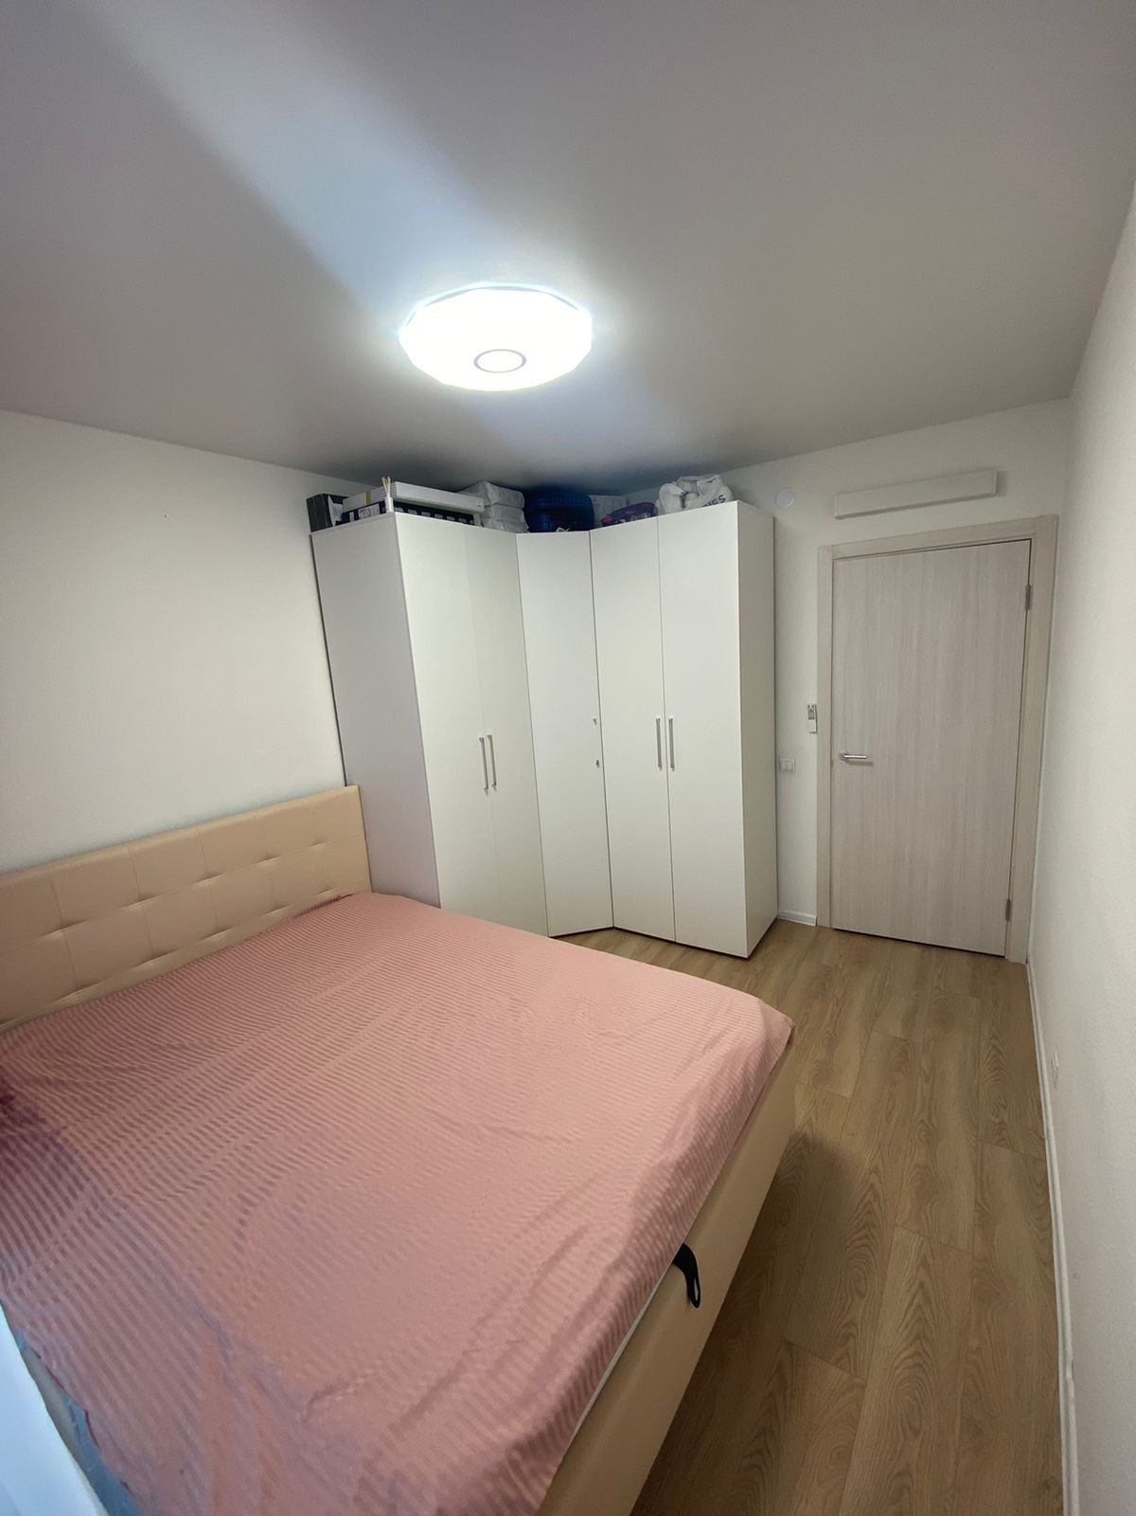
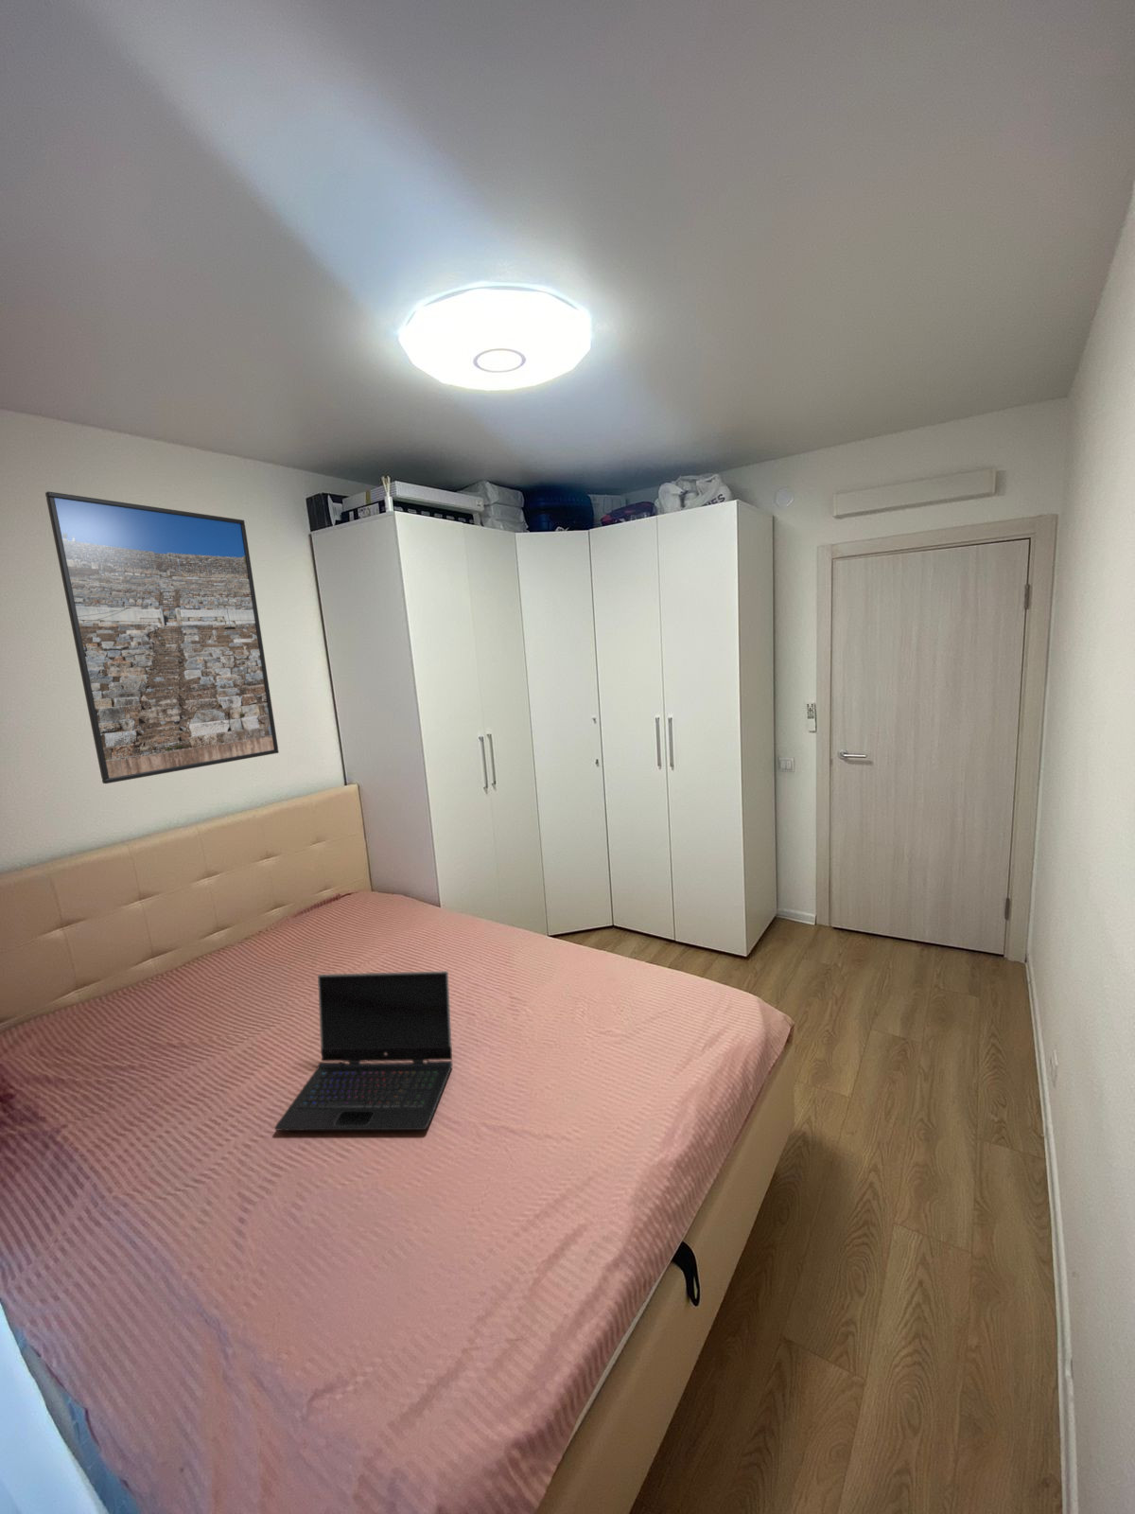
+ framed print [44,491,280,784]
+ laptop computer [274,970,454,1131]
